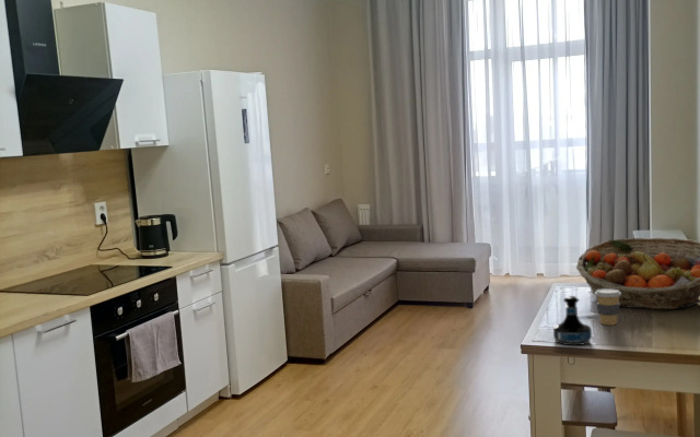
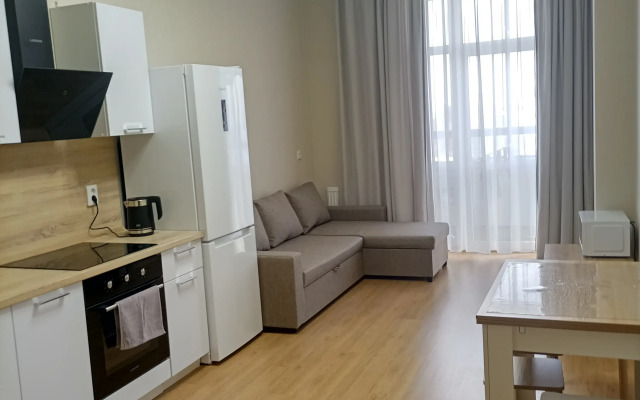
- tequila bottle [552,295,593,346]
- fruit basket [575,237,700,310]
- coffee cup [594,288,621,326]
